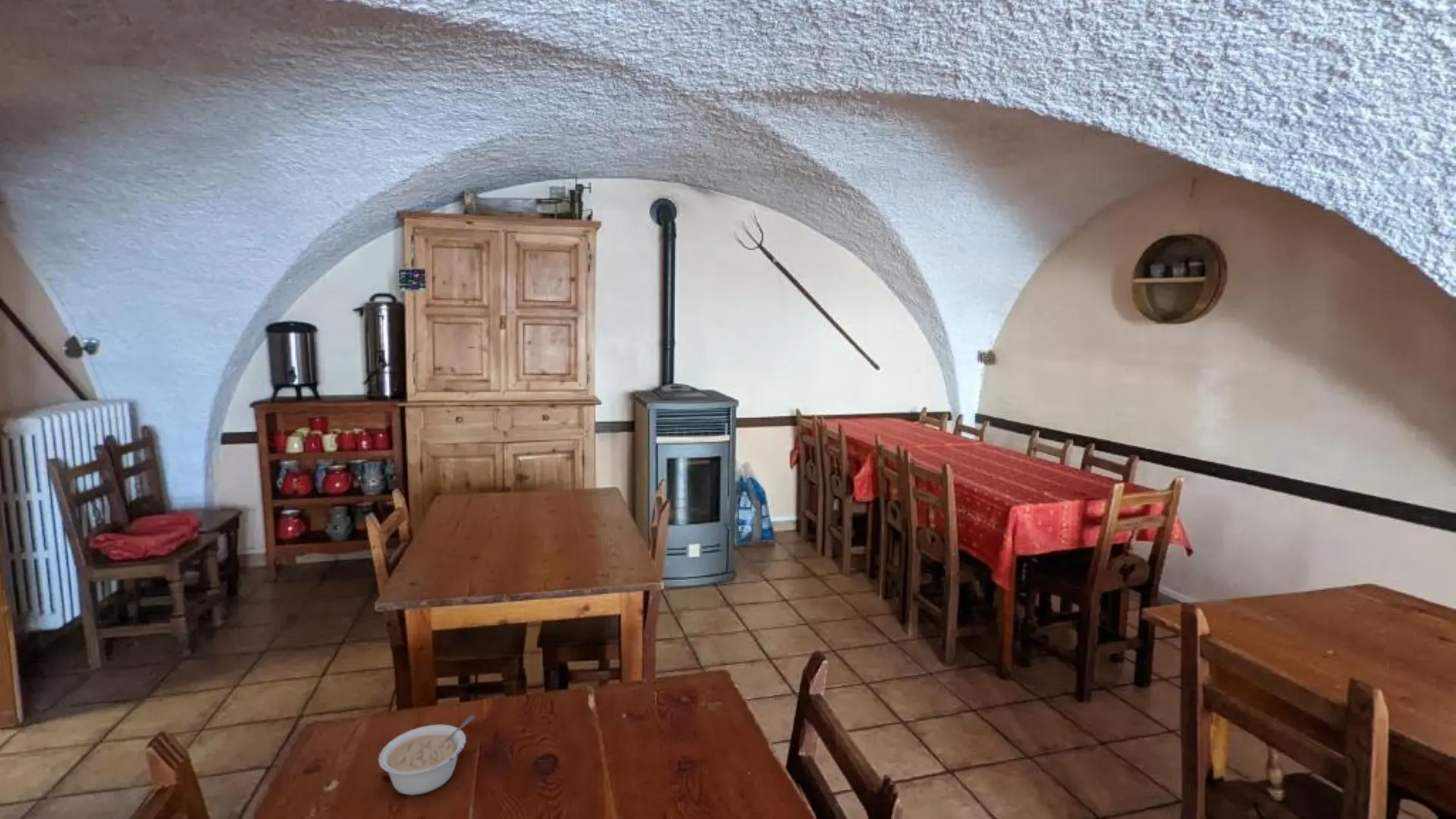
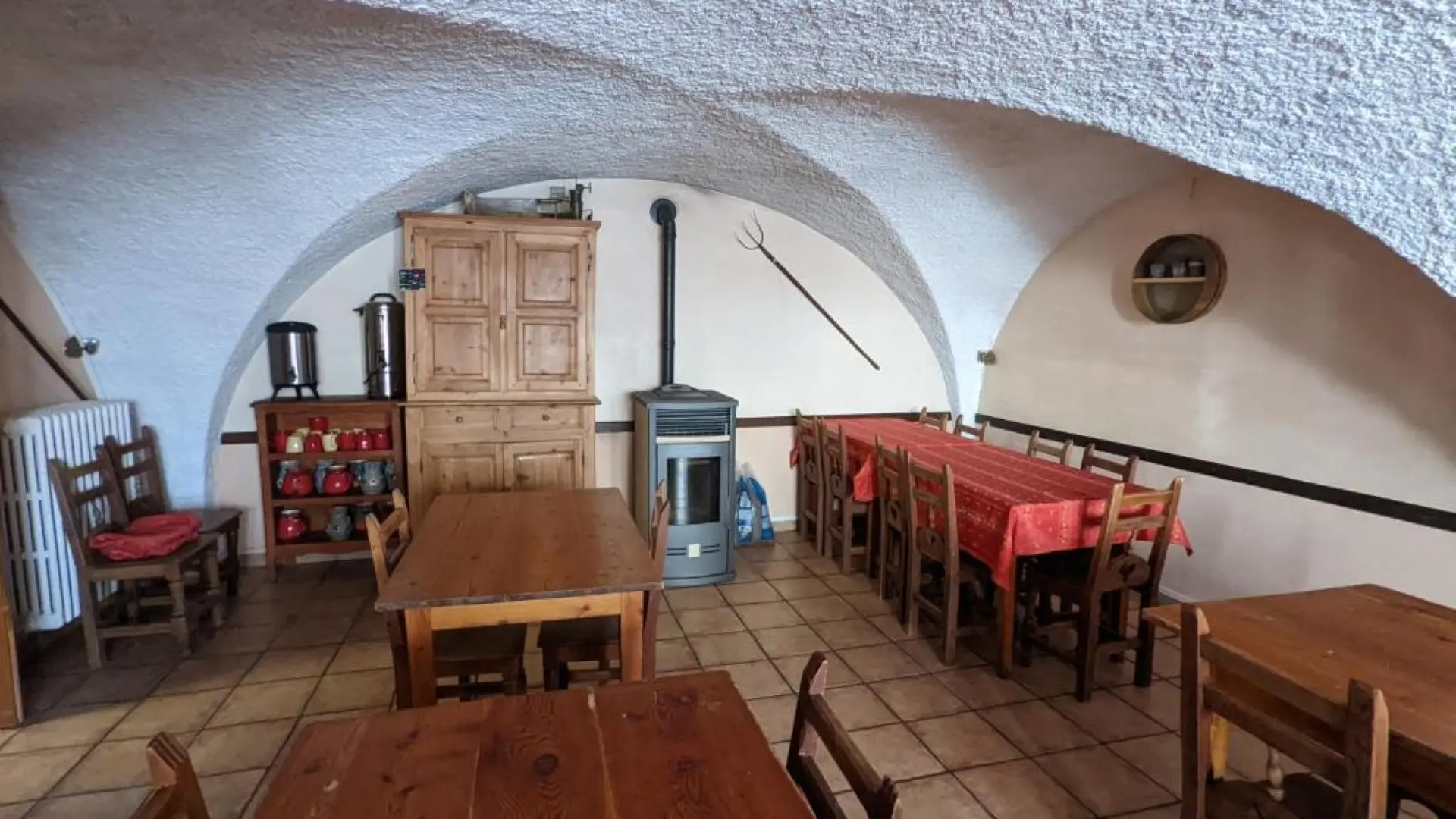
- legume [378,714,475,796]
